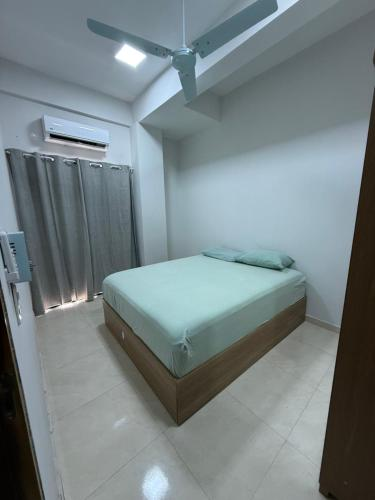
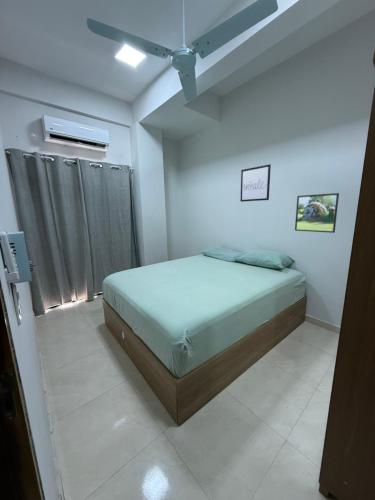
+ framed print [294,192,340,234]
+ wall art [239,163,272,203]
